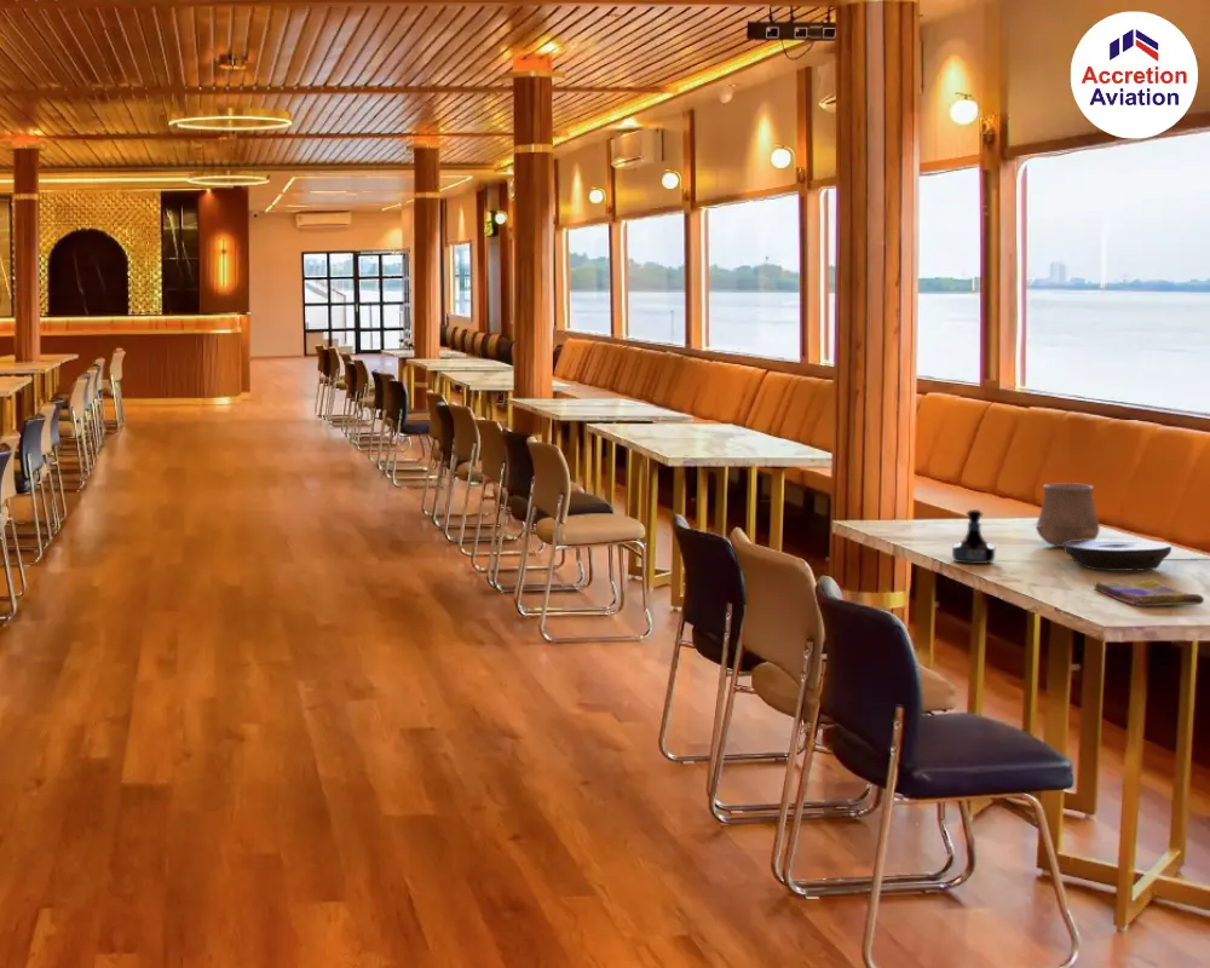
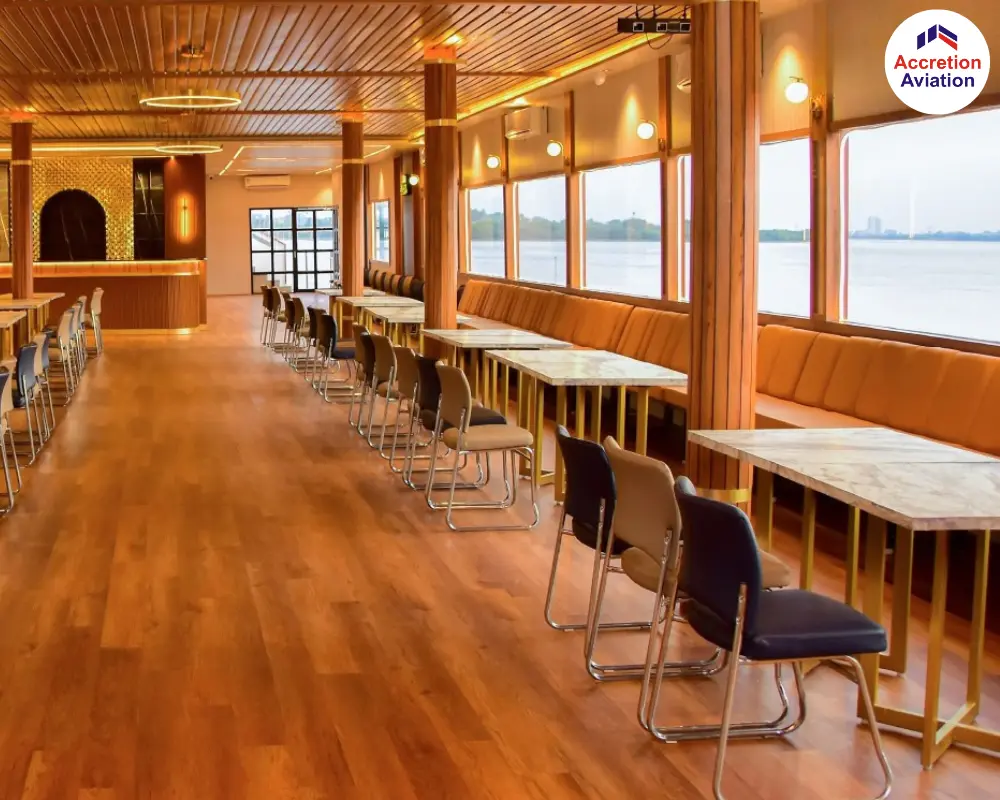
- dish towel [1093,578,1205,607]
- ceramic cup [1035,482,1101,548]
- tequila bottle [951,508,996,565]
- plate [1062,538,1172,572]
